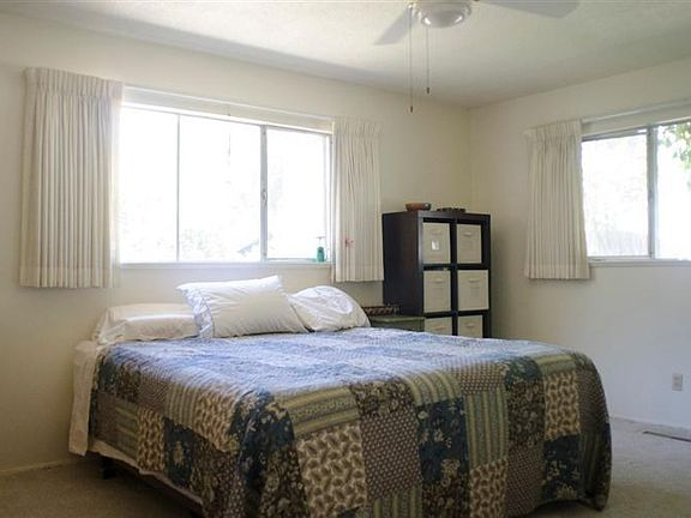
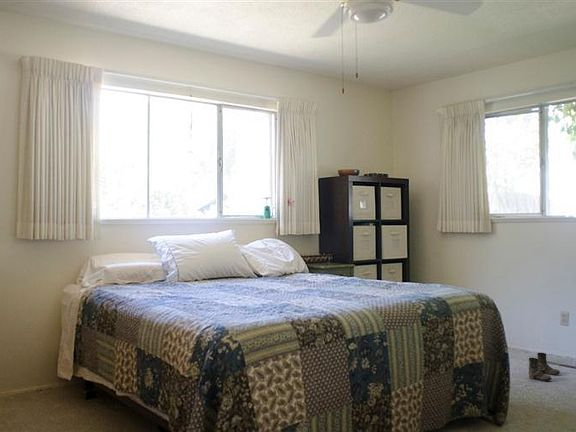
+ boots [528,352,561,382]
